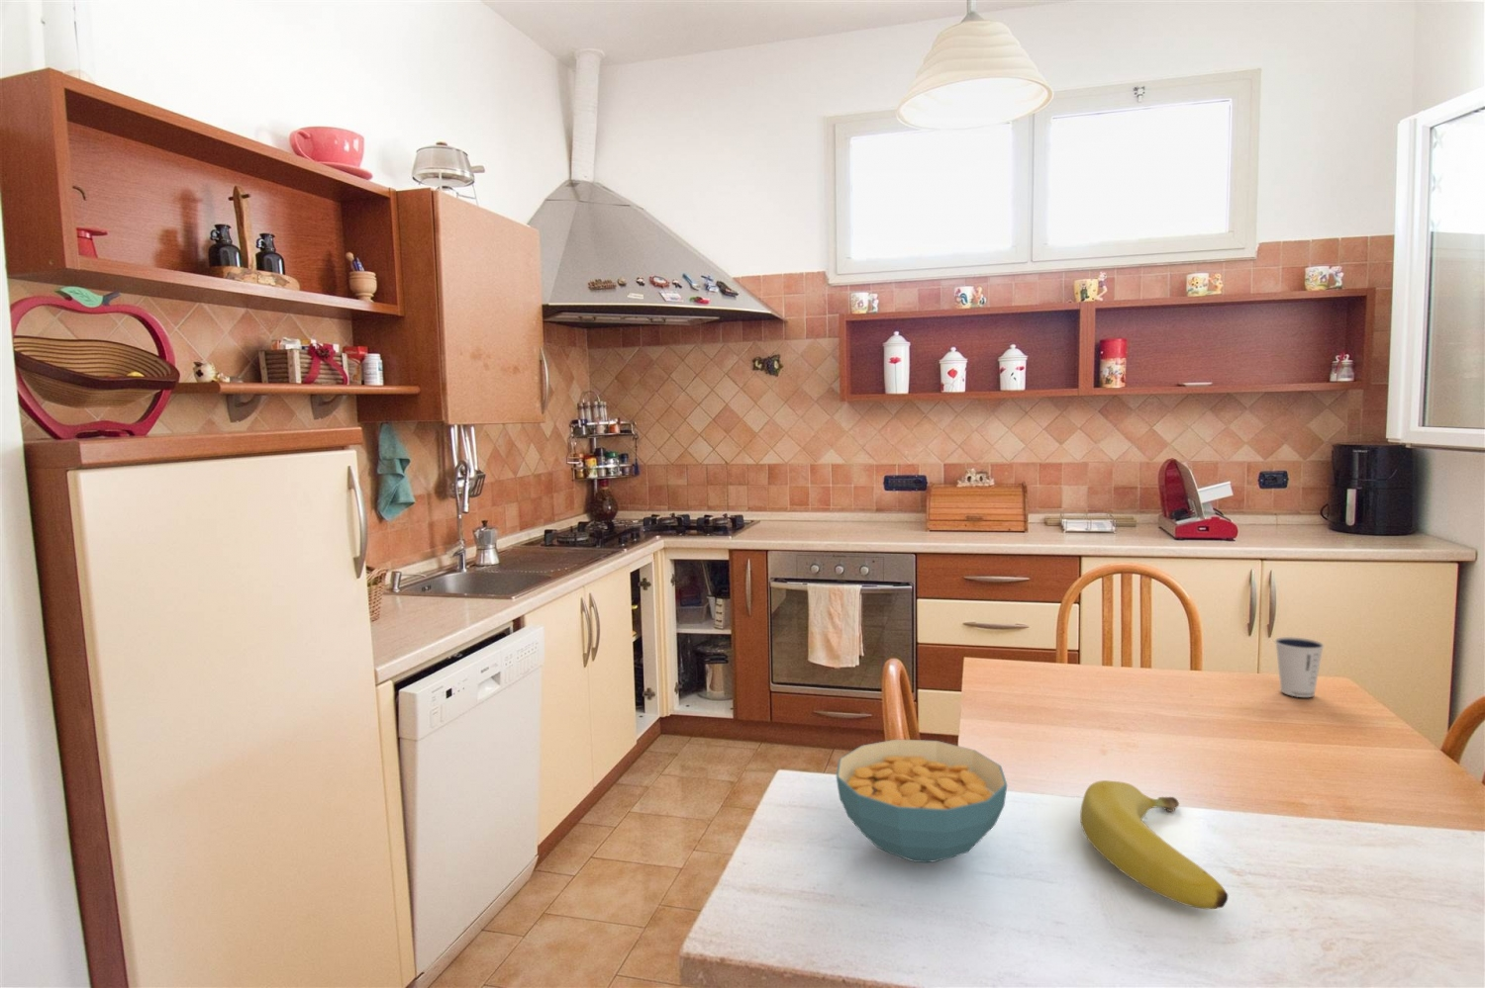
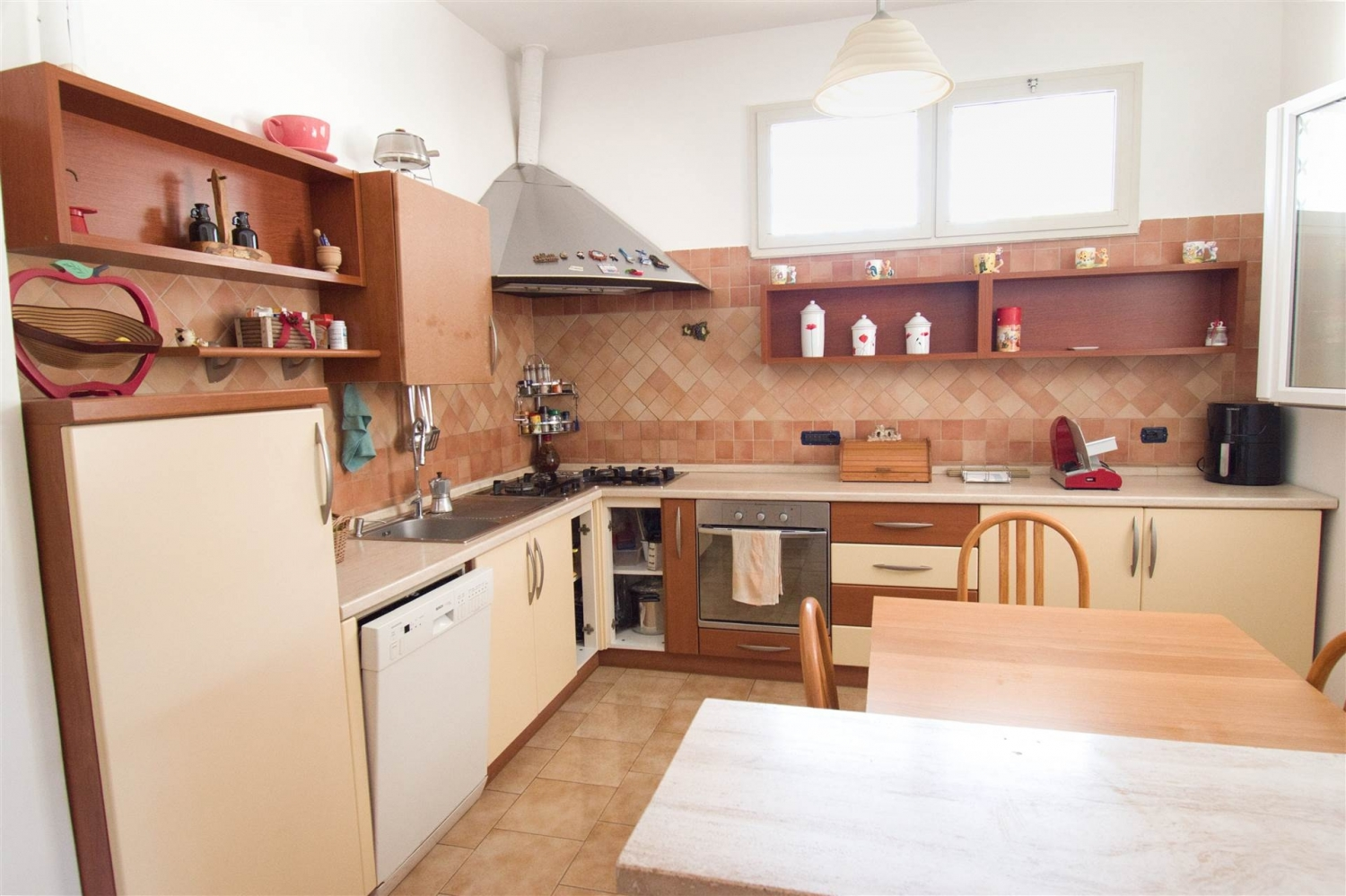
- banana [1079,780,1229,910]
- cereal bowl [835,738,1007,863]
- dixie cup [1274,636,1325,698]
